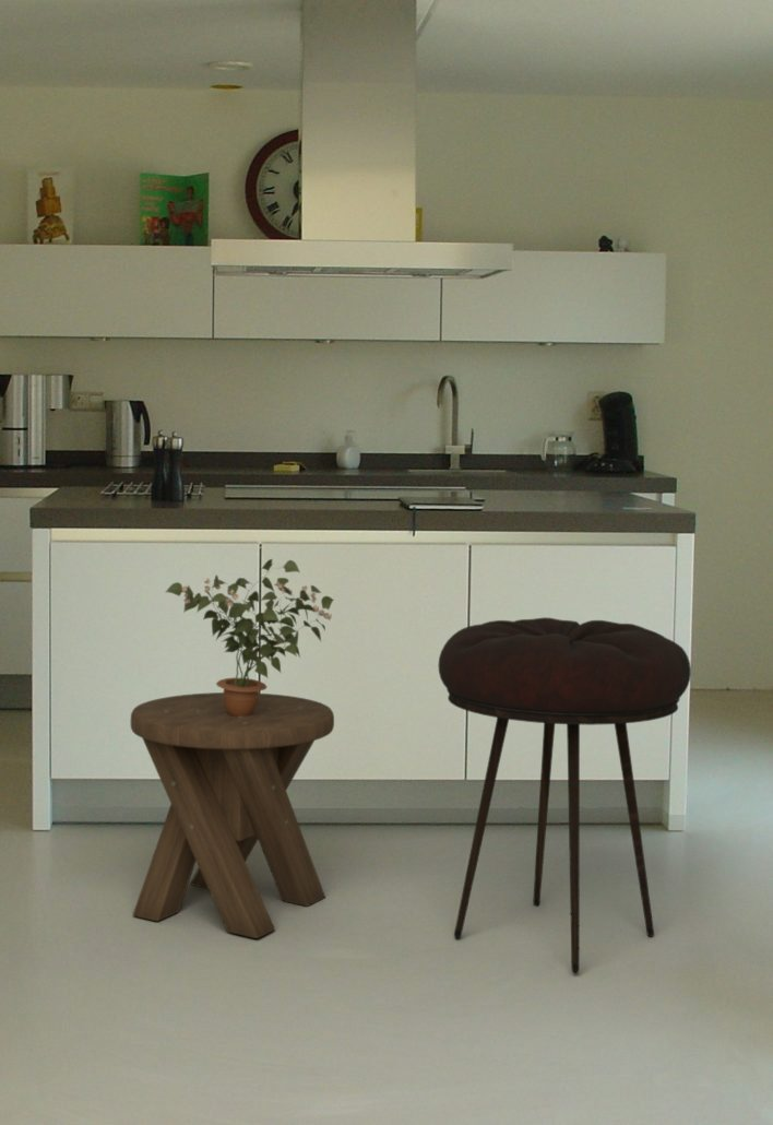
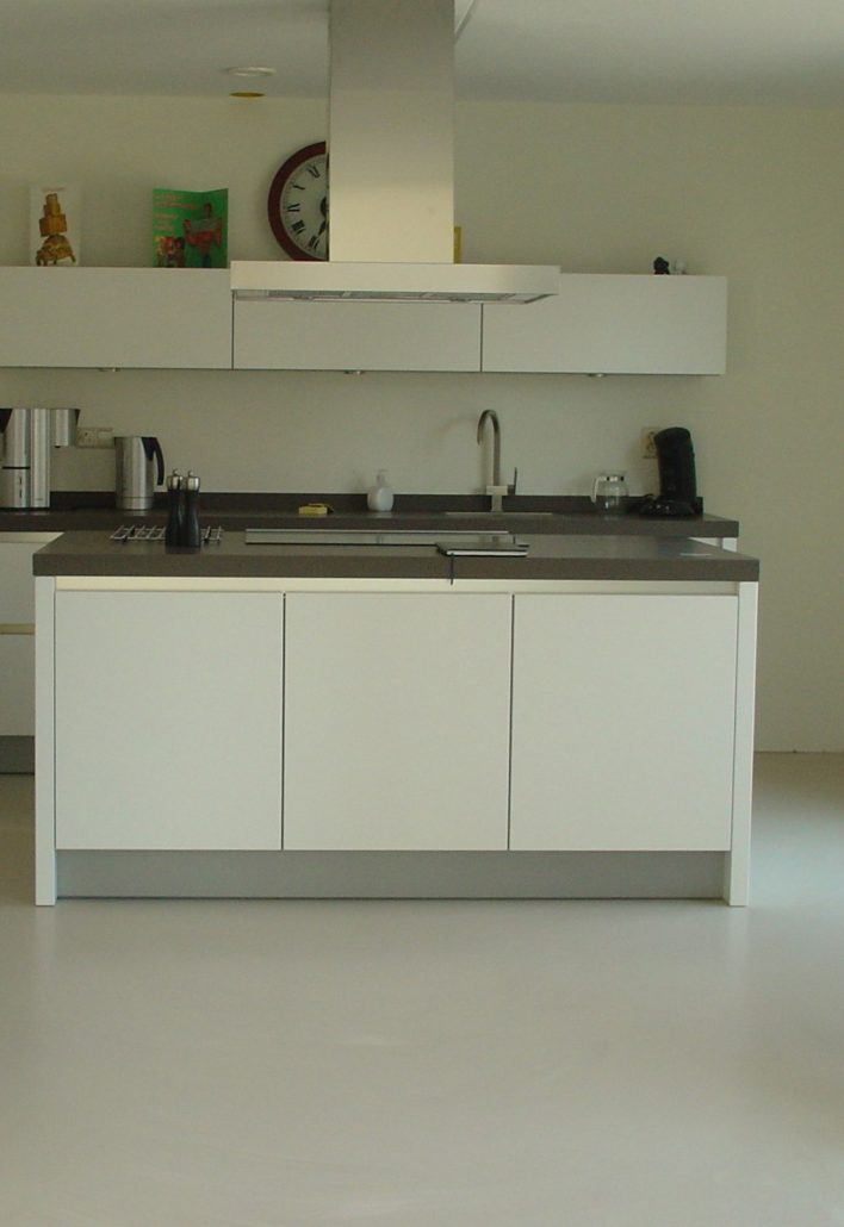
- stool [438,616,692,974]
- potted plant [165,558,335,717]
- music stool [130,691,335,939]
